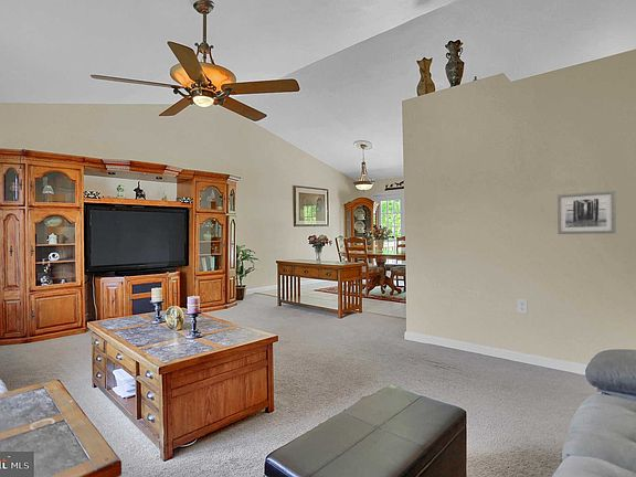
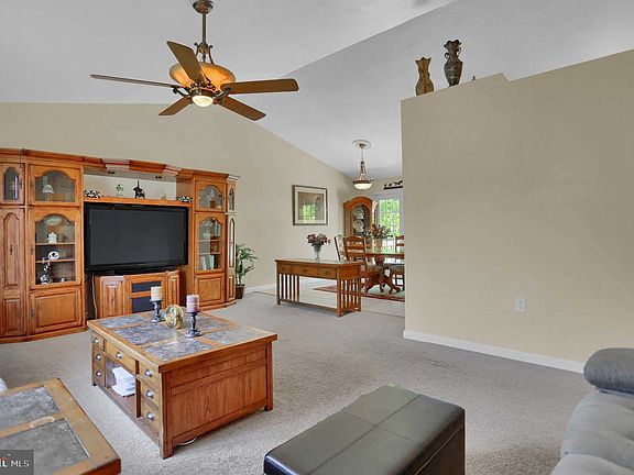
- wall art [556,190,617,235]
